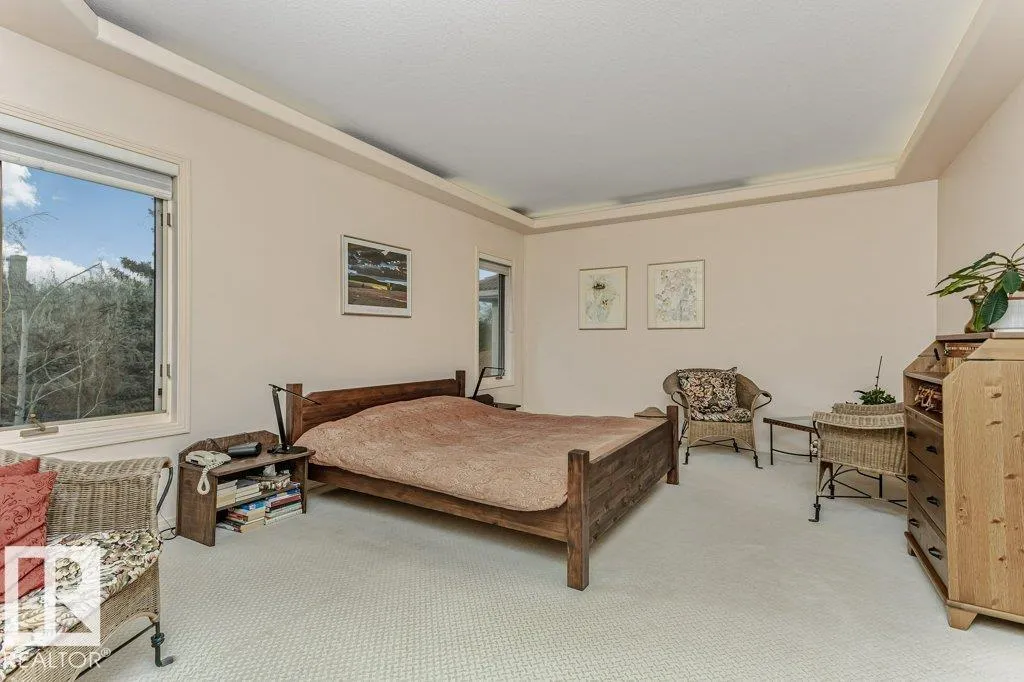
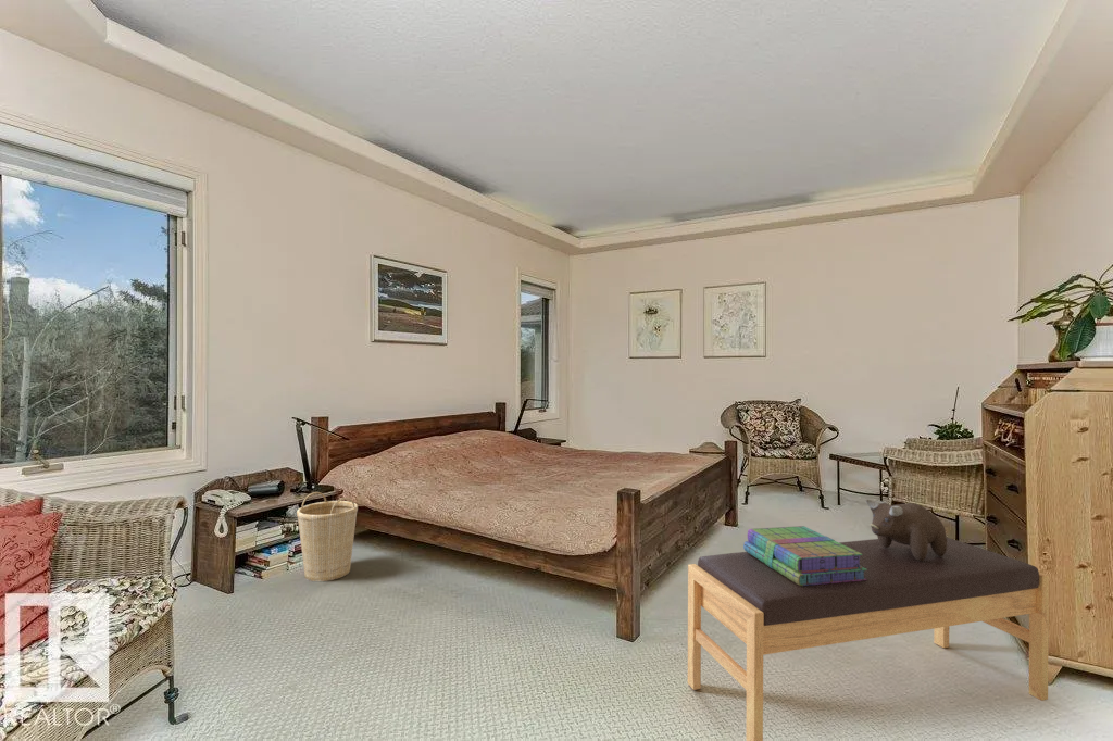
+ bench [687,537,1050,741]
+ plush toy [865,498,948,562]
+ basket [296,491,359,582]
+ stack of books [742,525,867,586]
